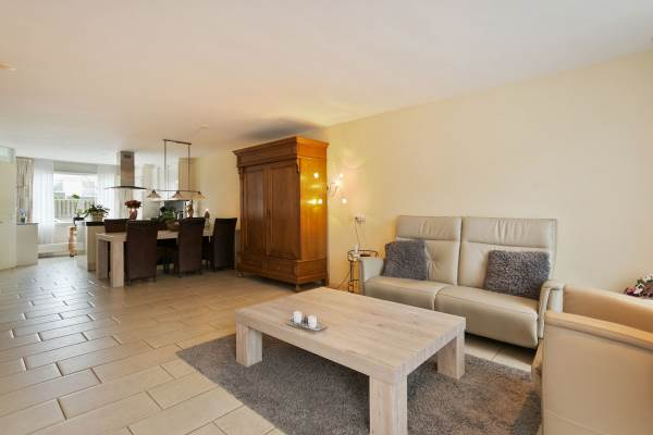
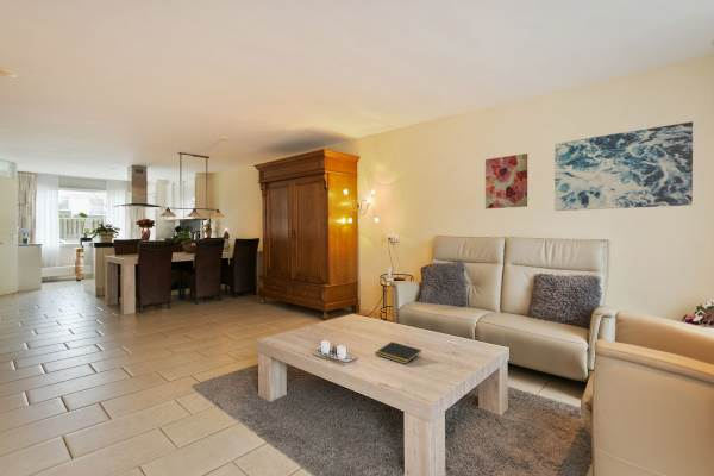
+ notepad [374,340,422,365]
+ wall art [553,120,694,212]
+ wall art [484,152,528,209]
